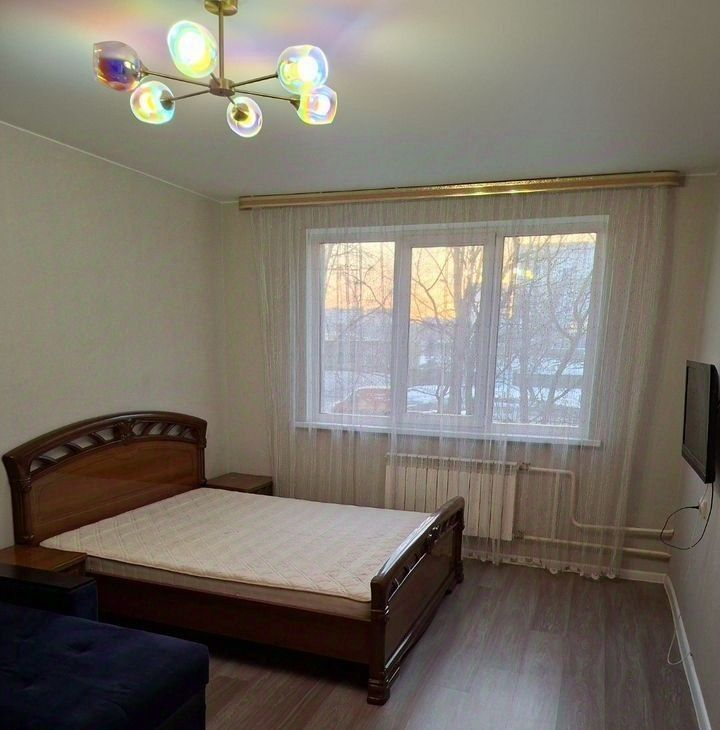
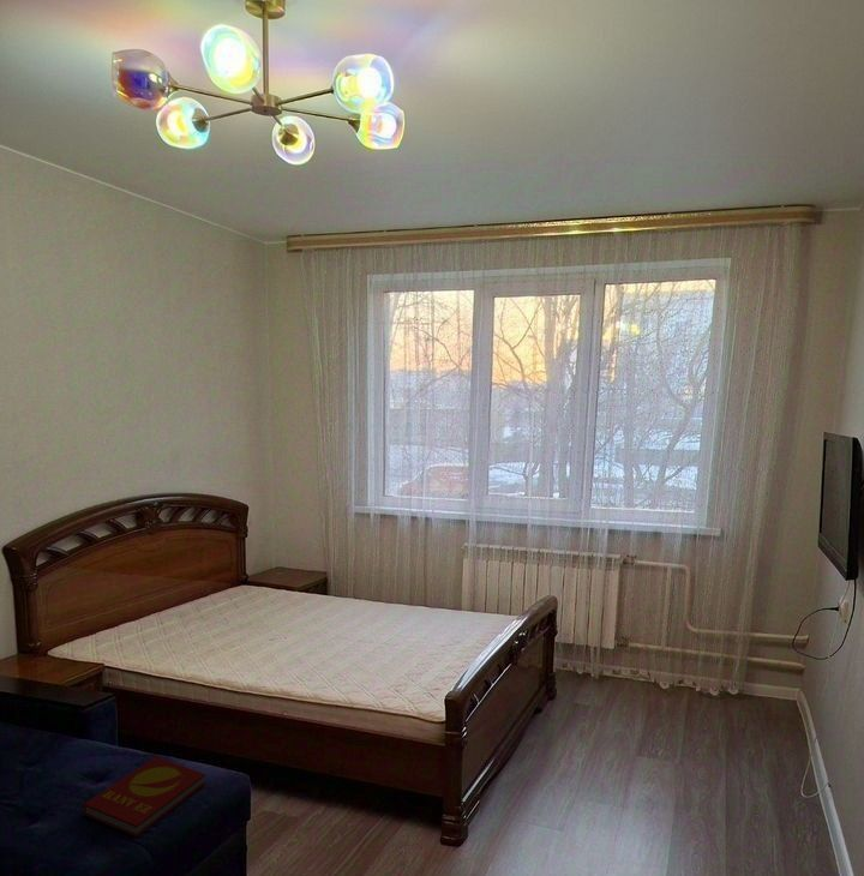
+ book [83,756,206,838]
